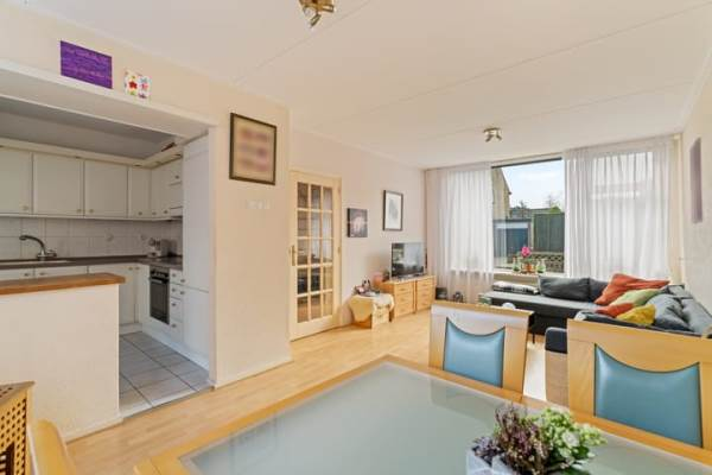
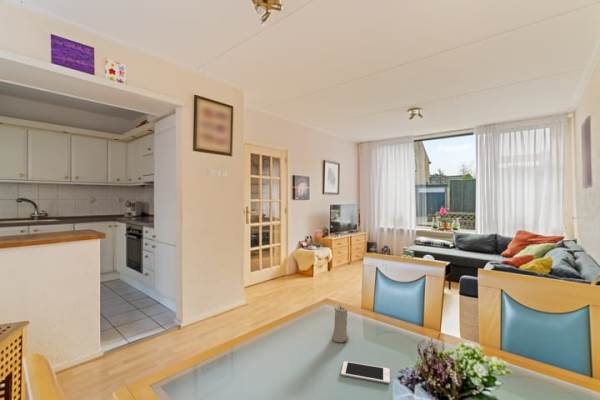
+ candle [331,305,350,343]
+ cell phone [340,360,391,384]
